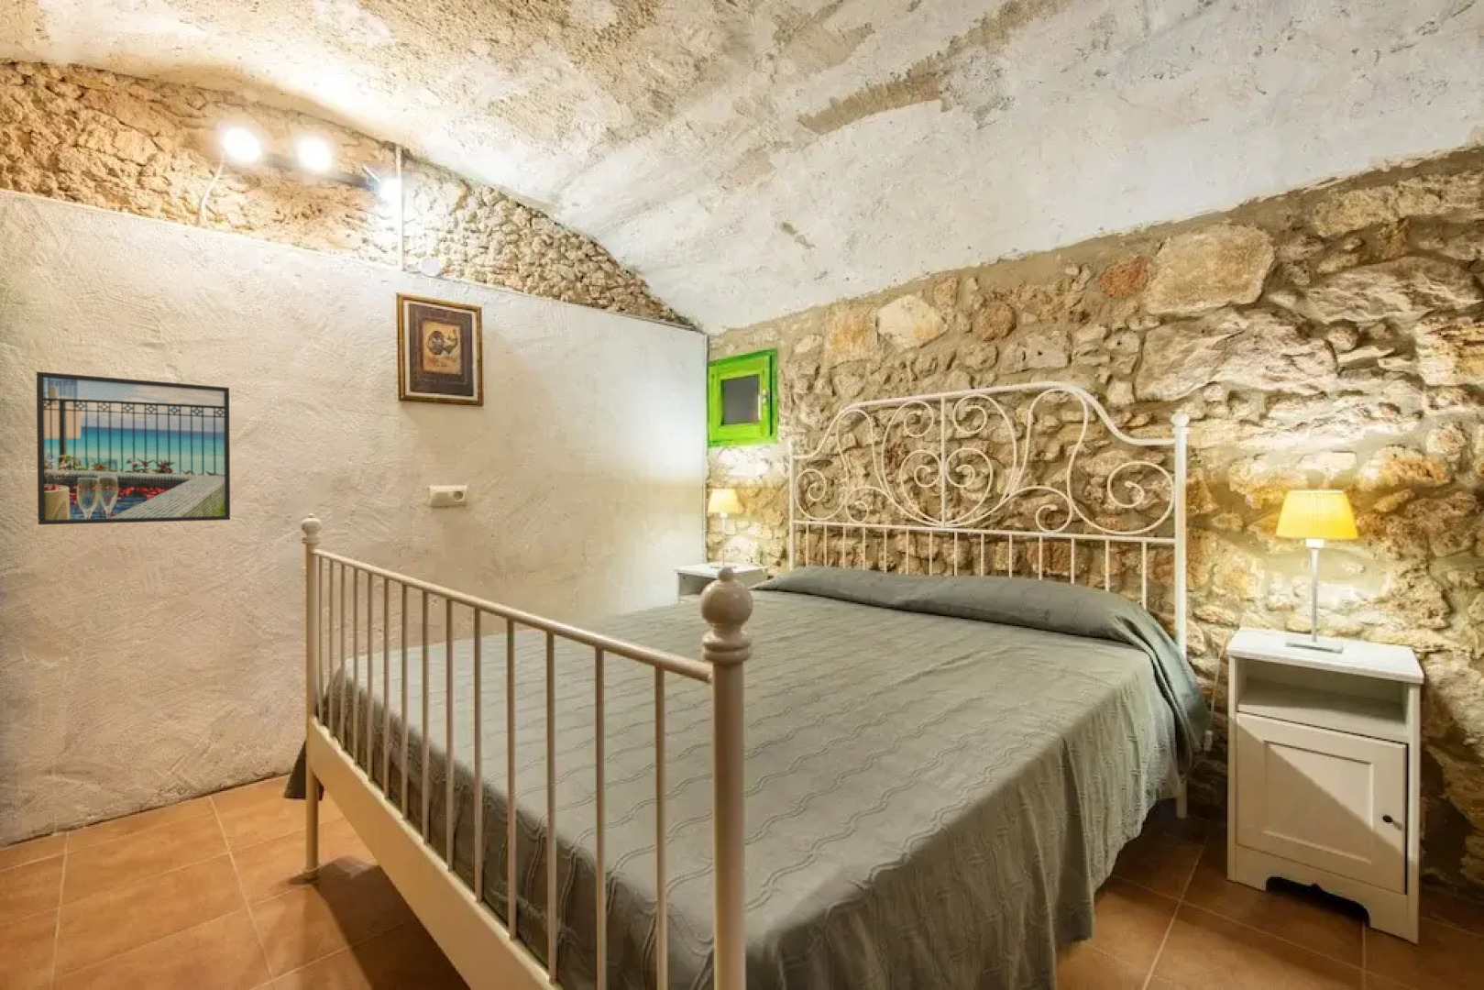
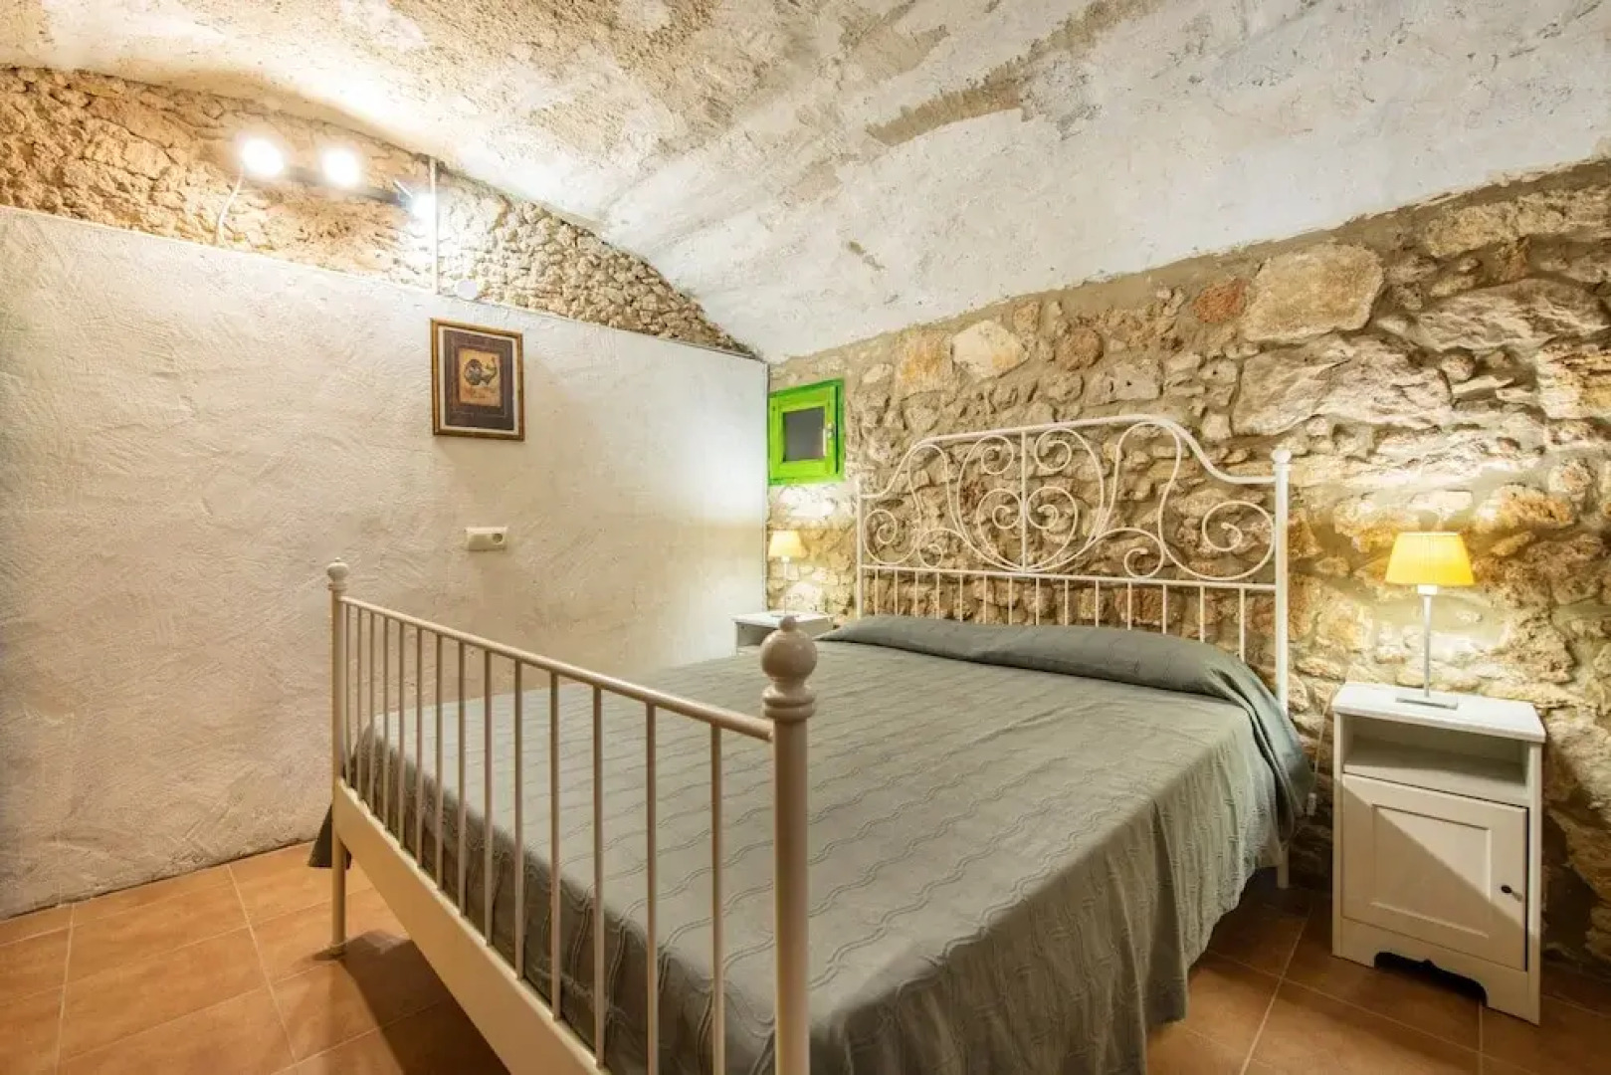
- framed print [35,371,231,525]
